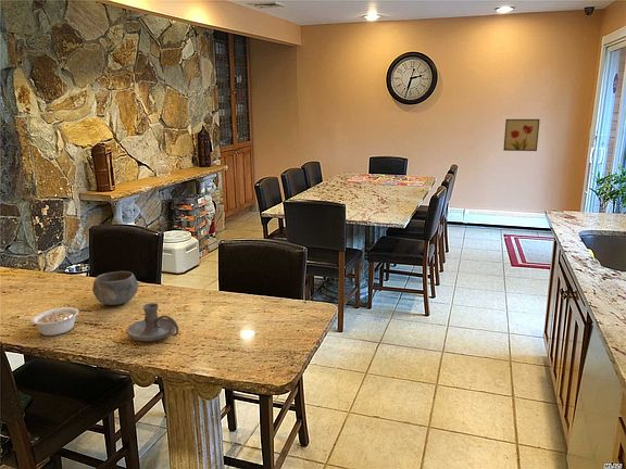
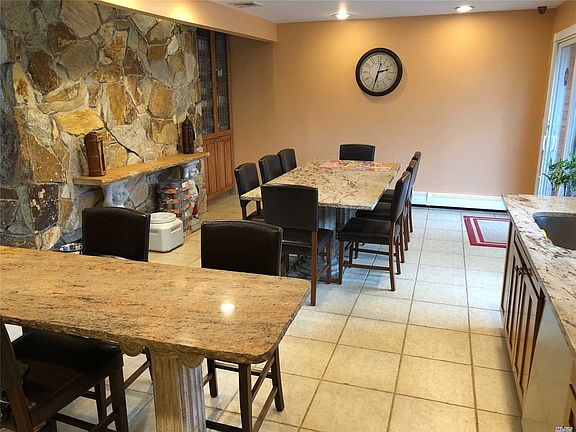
- bowl [91,270,140,306]
- candle holder [126,302,179,342]
- legume [30,305,89,337]
- wall art [502,118,541,152]
